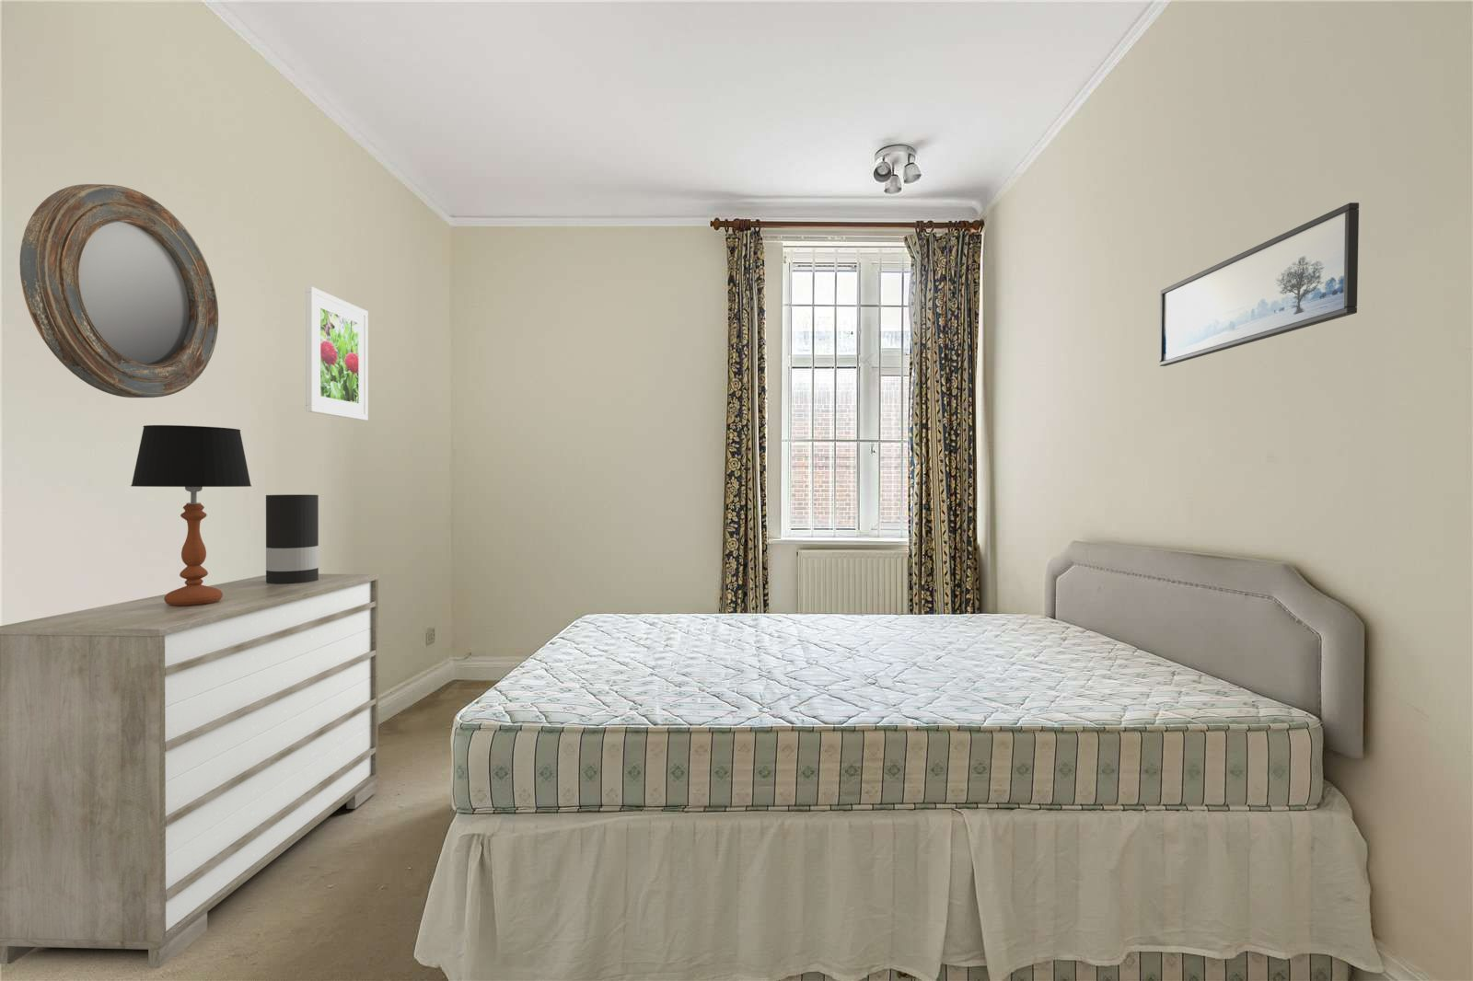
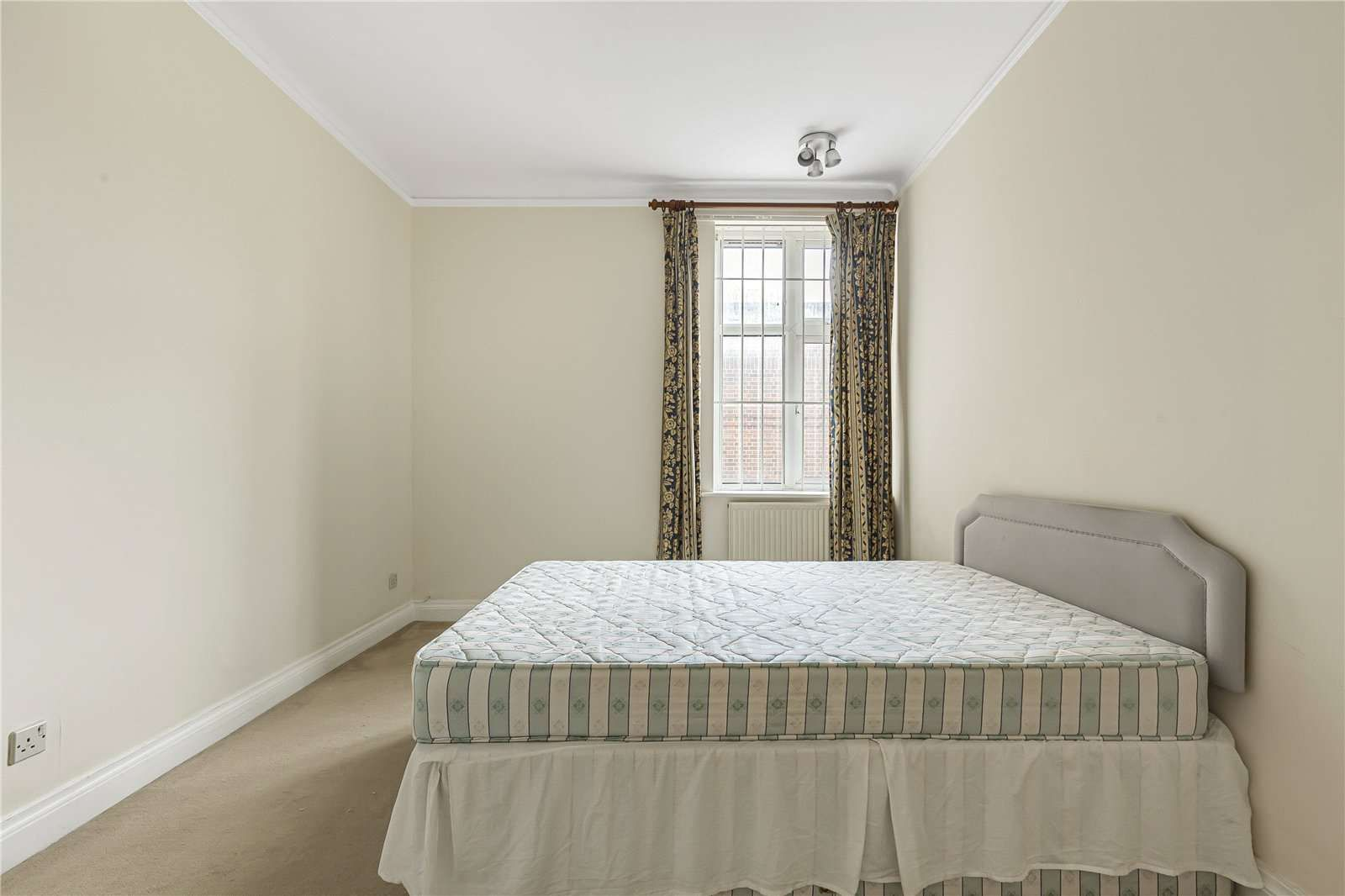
- table lamp [130,424,252,607]
- home mirror [19,183,219,399]
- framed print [1159,201,1360,367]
- dresser [0,574,379,969]
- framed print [304,286,369,422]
- vase [265,494,320,585]
